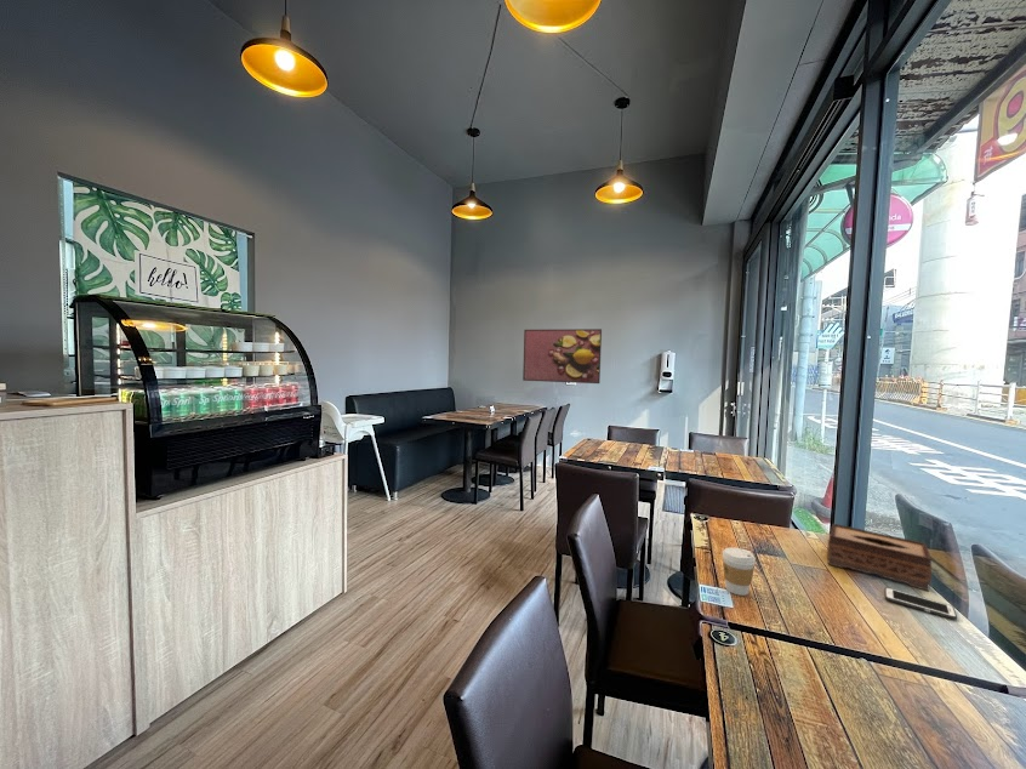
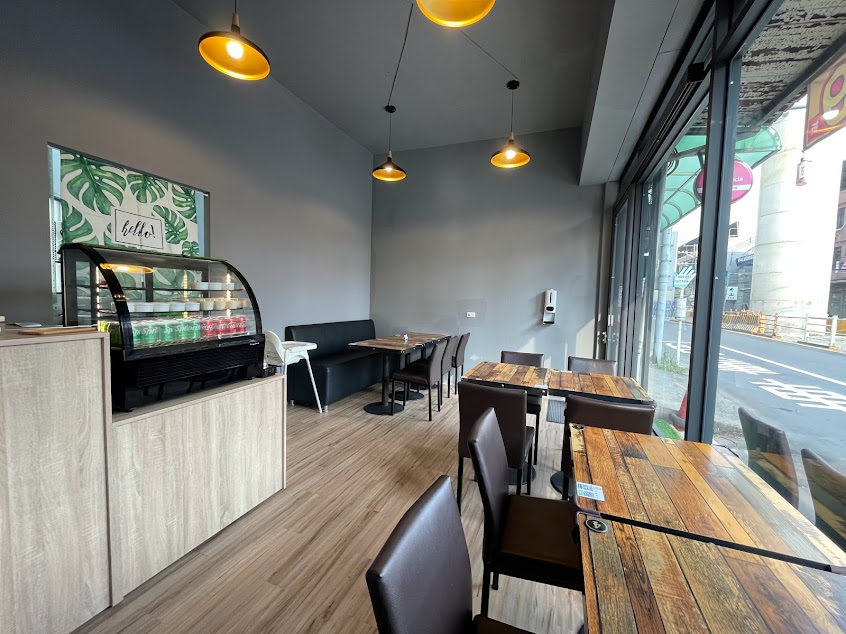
- tissue box [826,523,933,592]
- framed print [521,327,603,384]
- cell phone [883,586,958,621]
- coffee cup [722,546,757,597]
